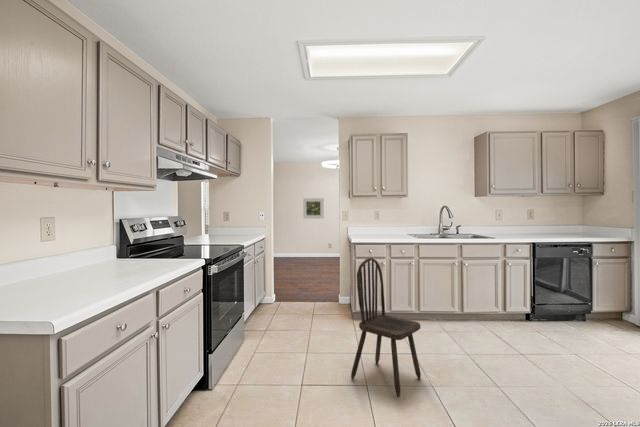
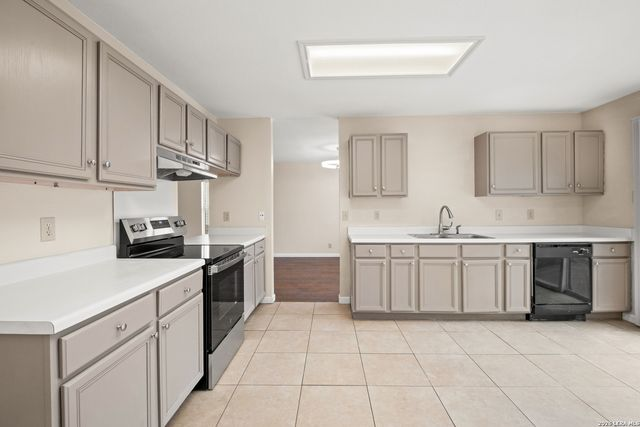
- chair [350,257,422,398]
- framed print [302,197,325,219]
